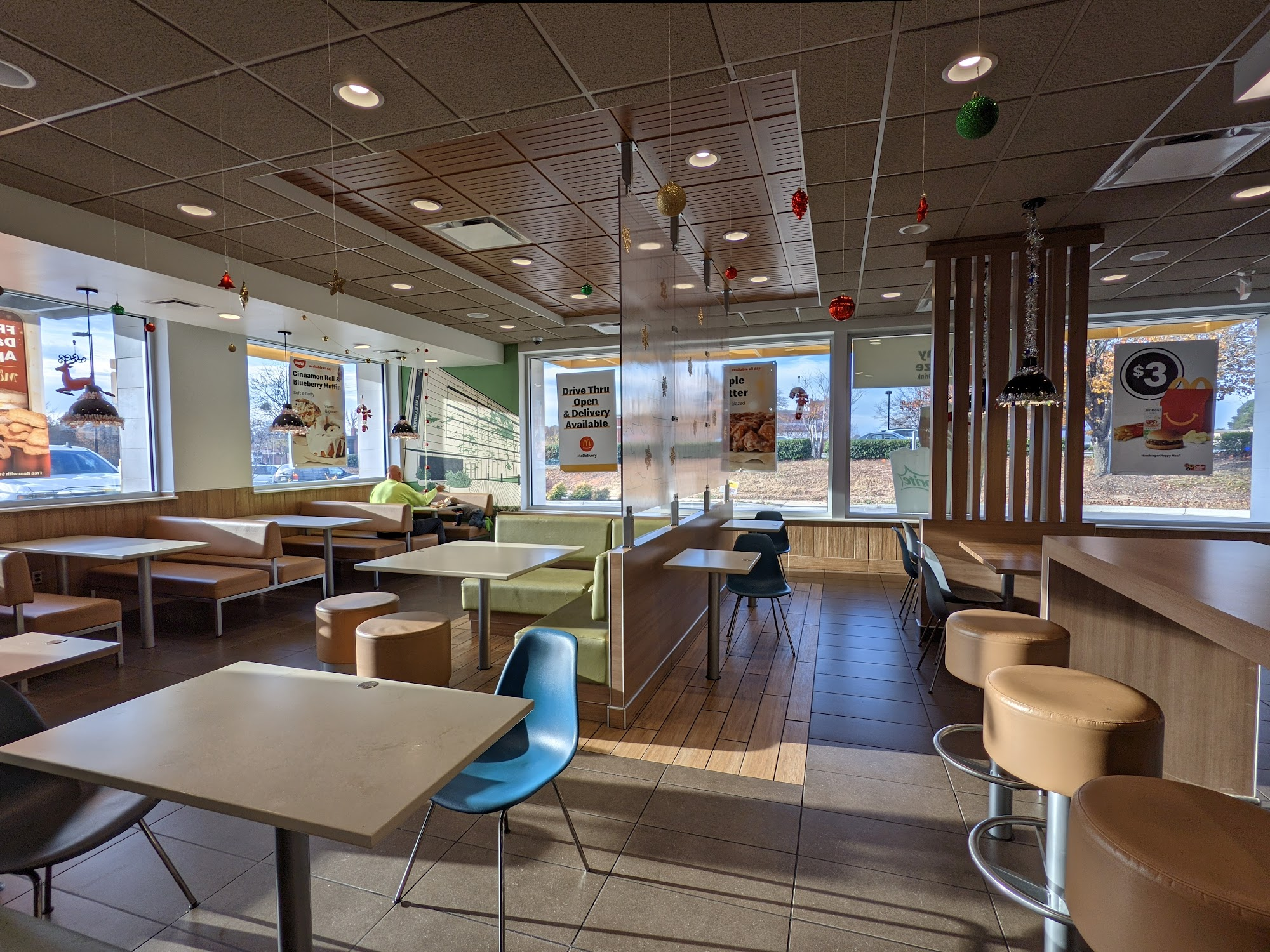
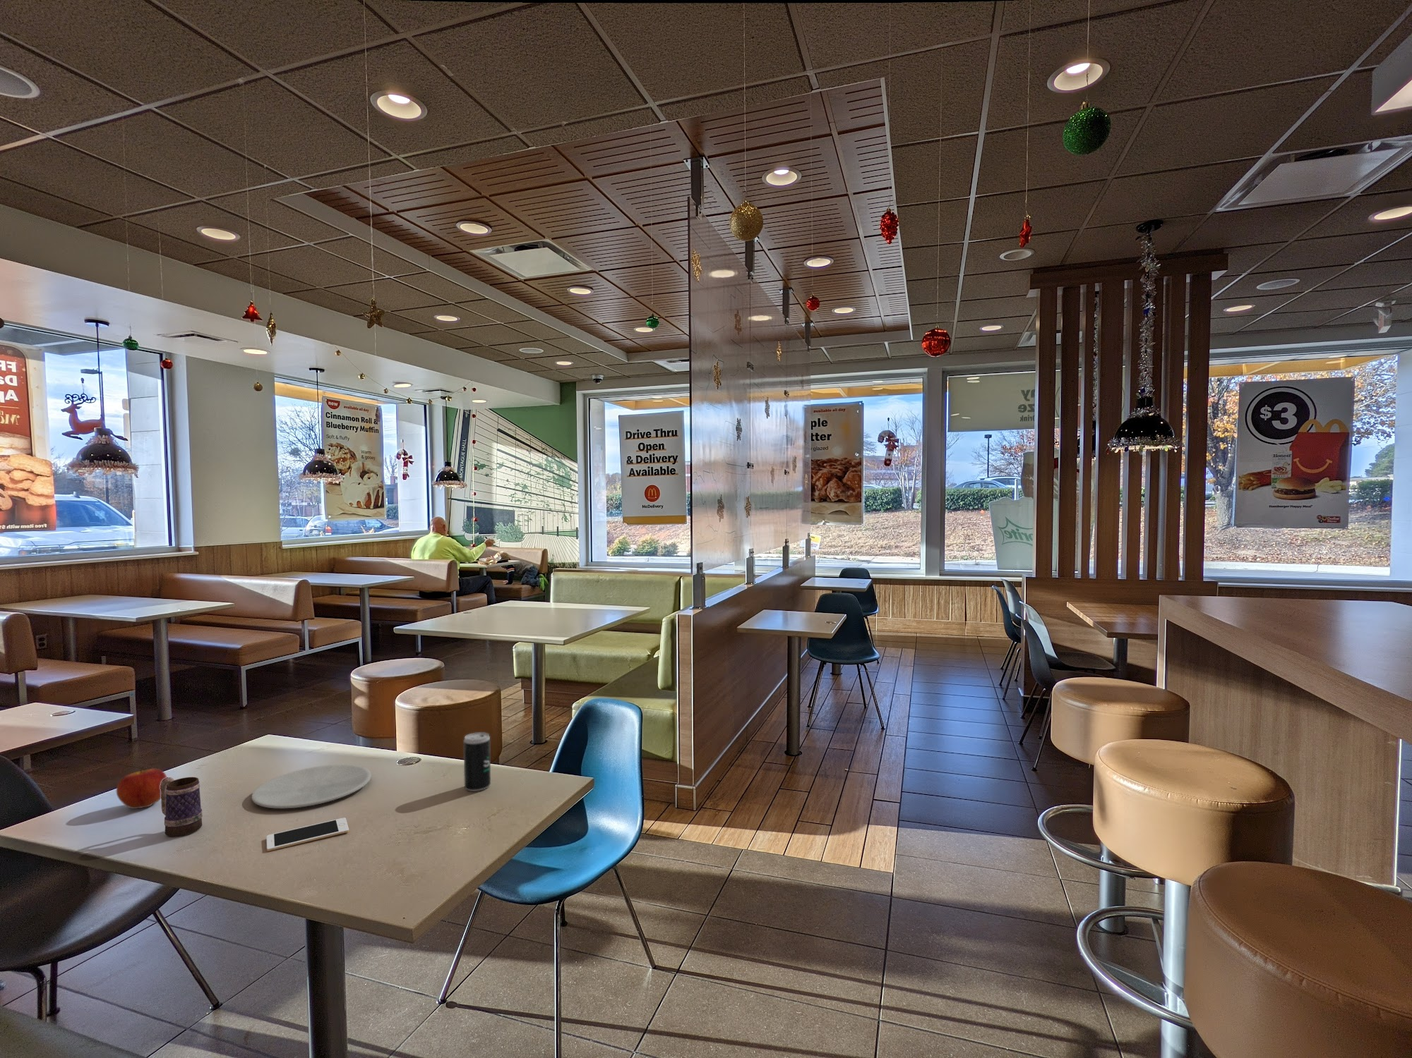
+ cell phone [266,817,349,852]
+ apple [116,766,167,810]
+ beverage can [464,731,491,792]
+ mug [160,777,203,838]
+ plate [251,763,372,809]
